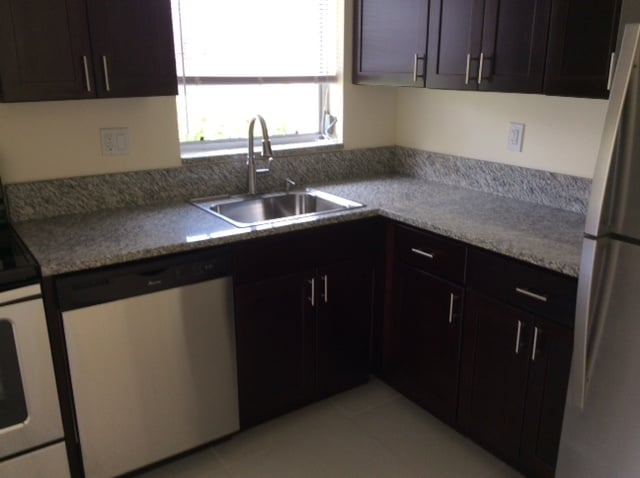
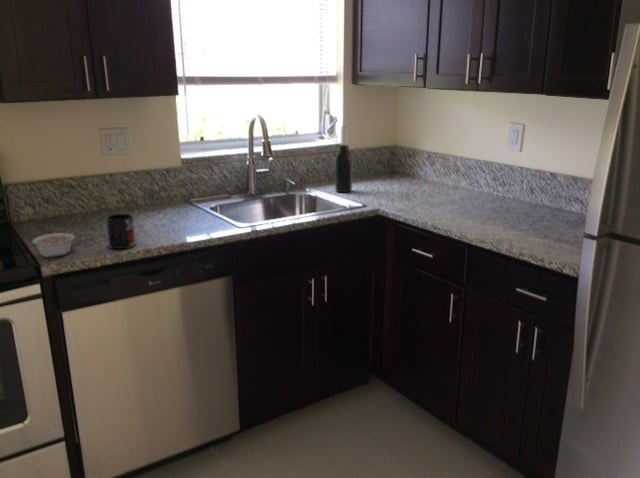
+ legume [30,232,76,258]
+ wine bottle [334,125,353,193]
+ mug [105,213,136,250]
